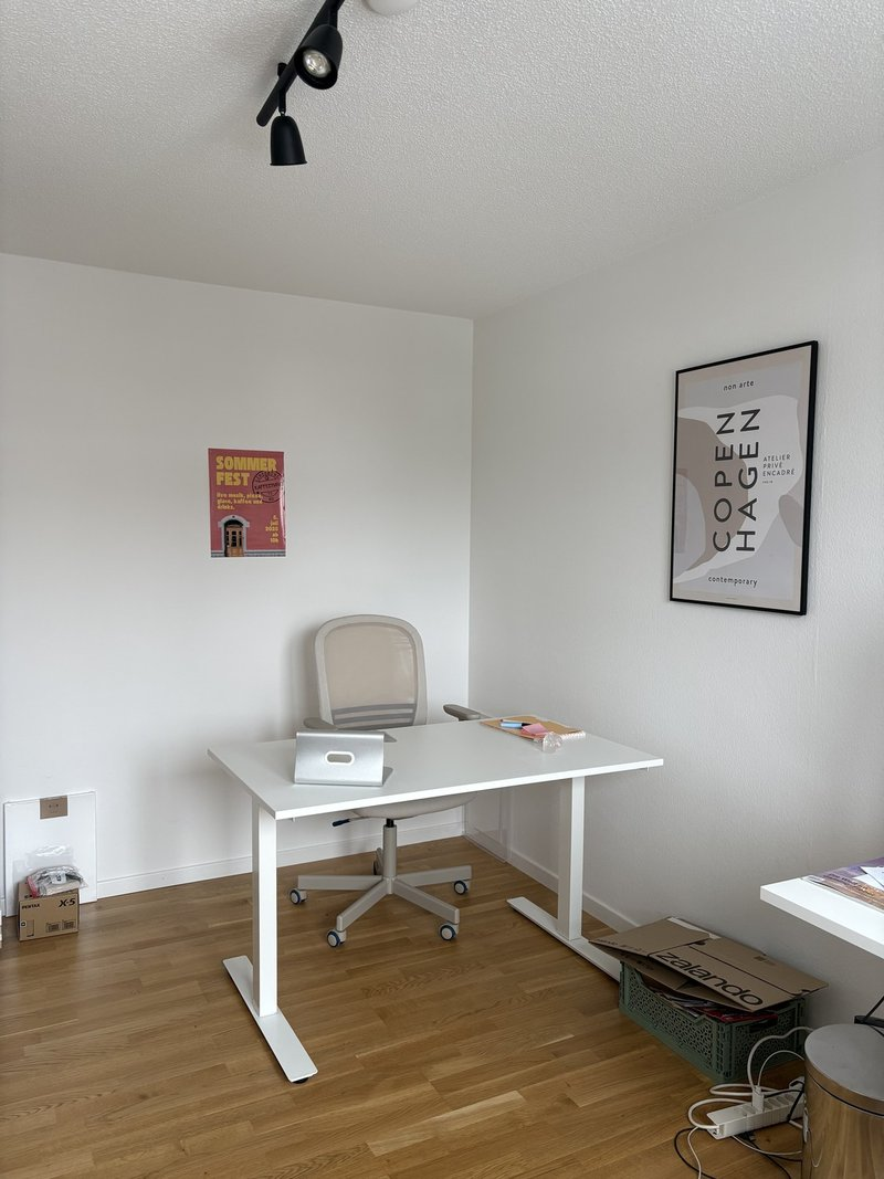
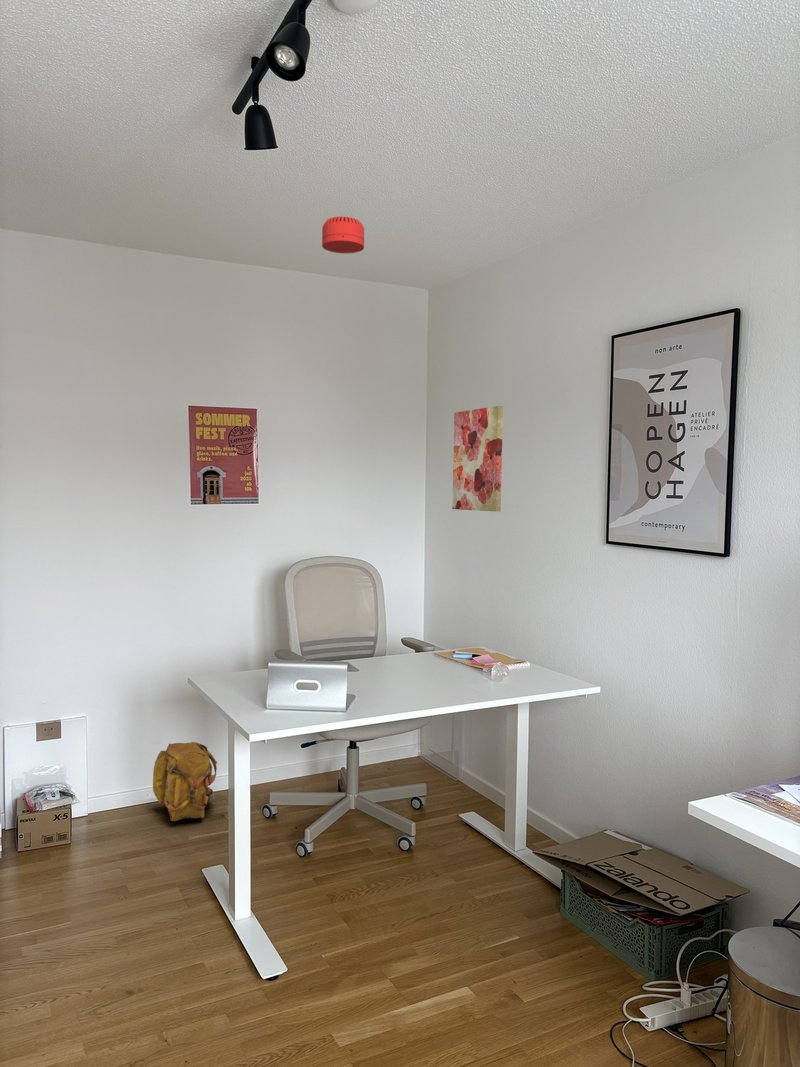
+ backpack [152,741,218,822]
+ smoke detector [321,216,365,254]
+ wall art [451,405,504,512]
